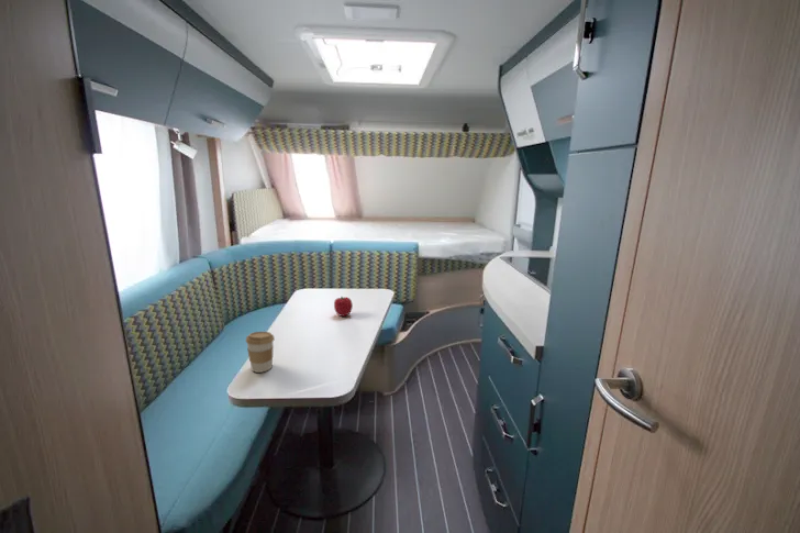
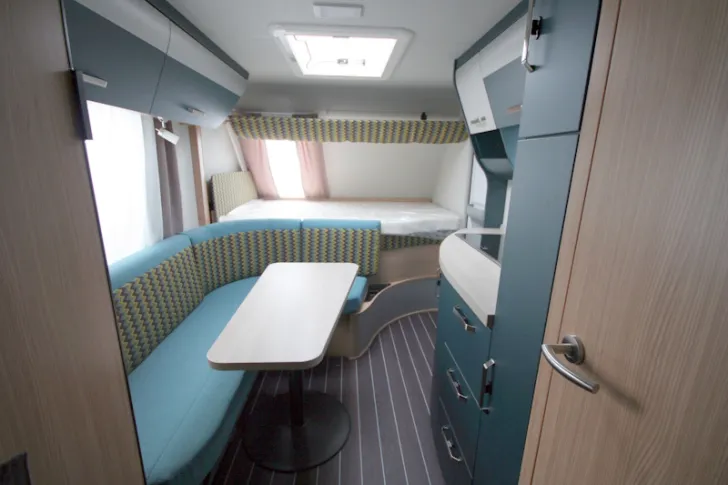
- fruit [333,296,354,318]
- coffee cup [245,331,276,374]
